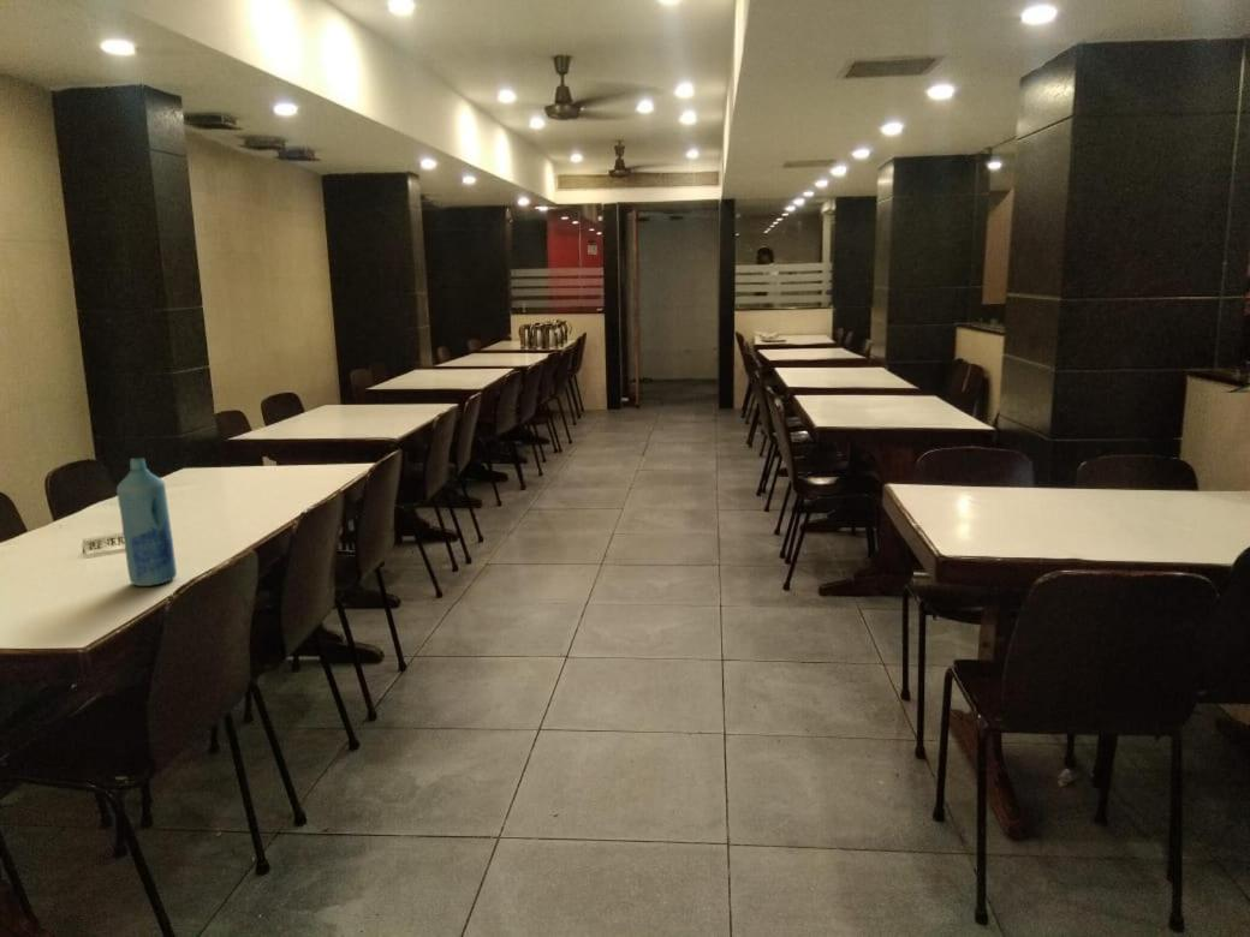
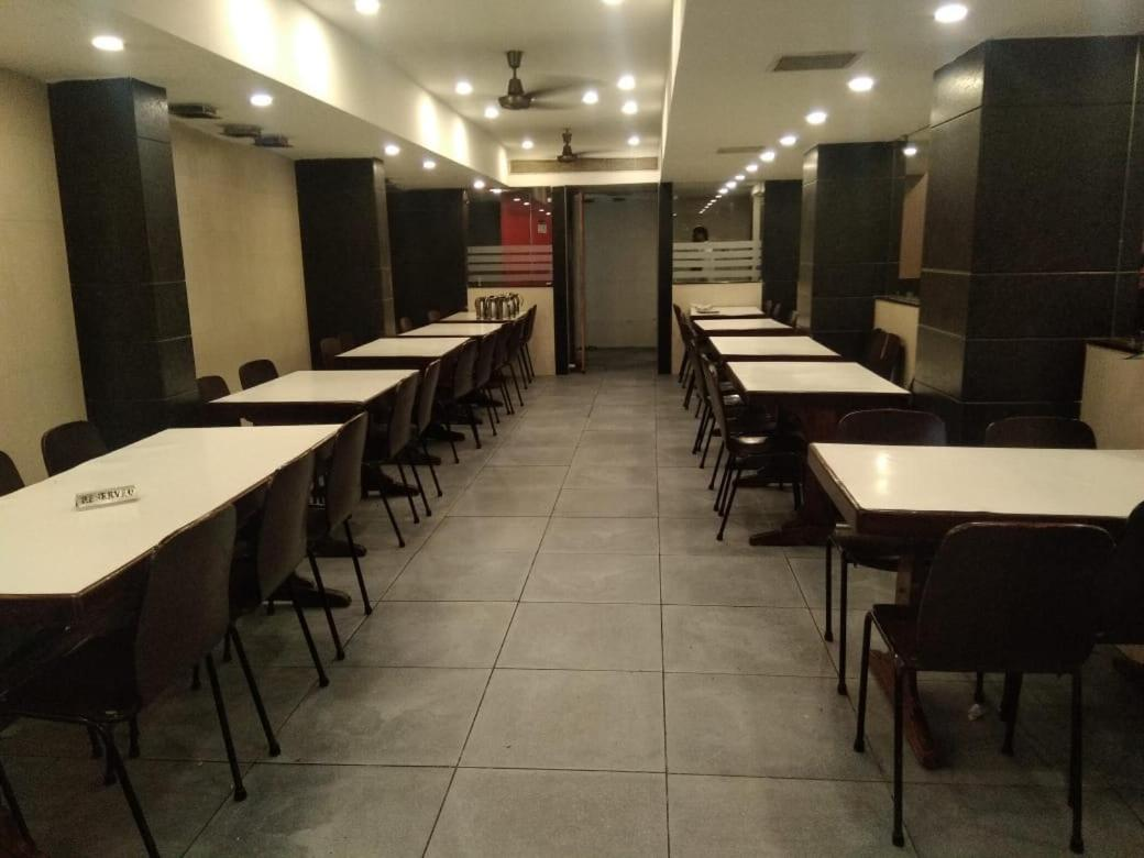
- bottle [115,456,178,587]
